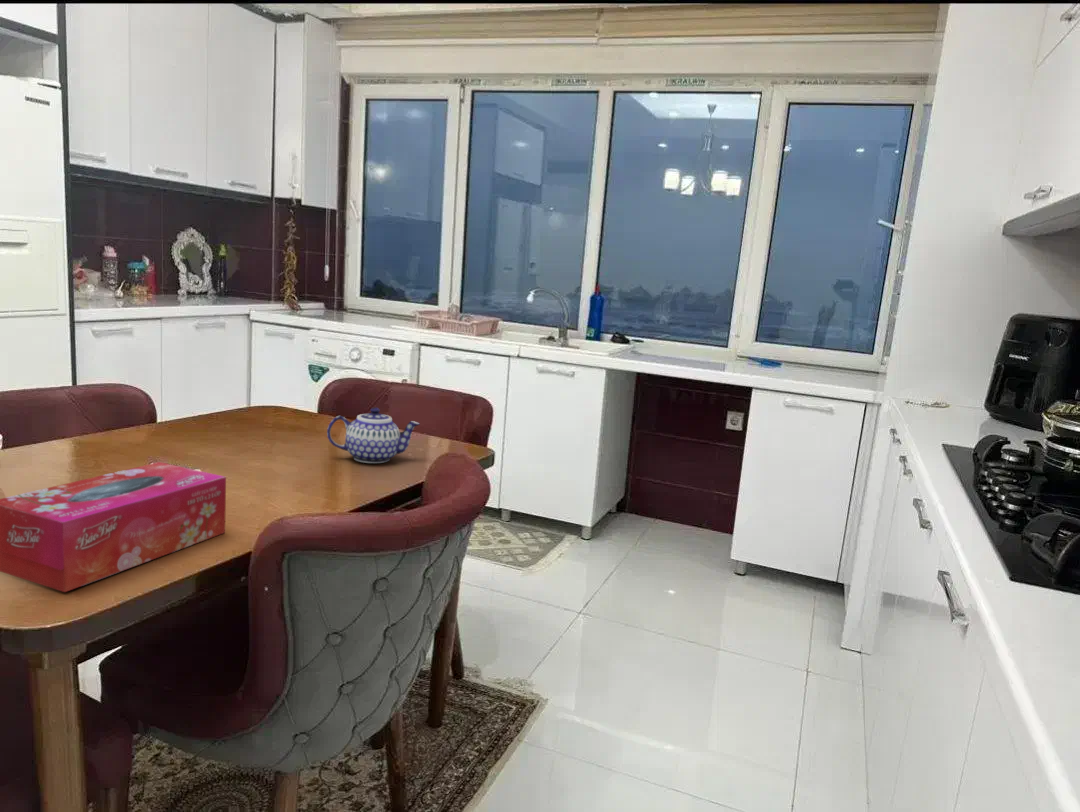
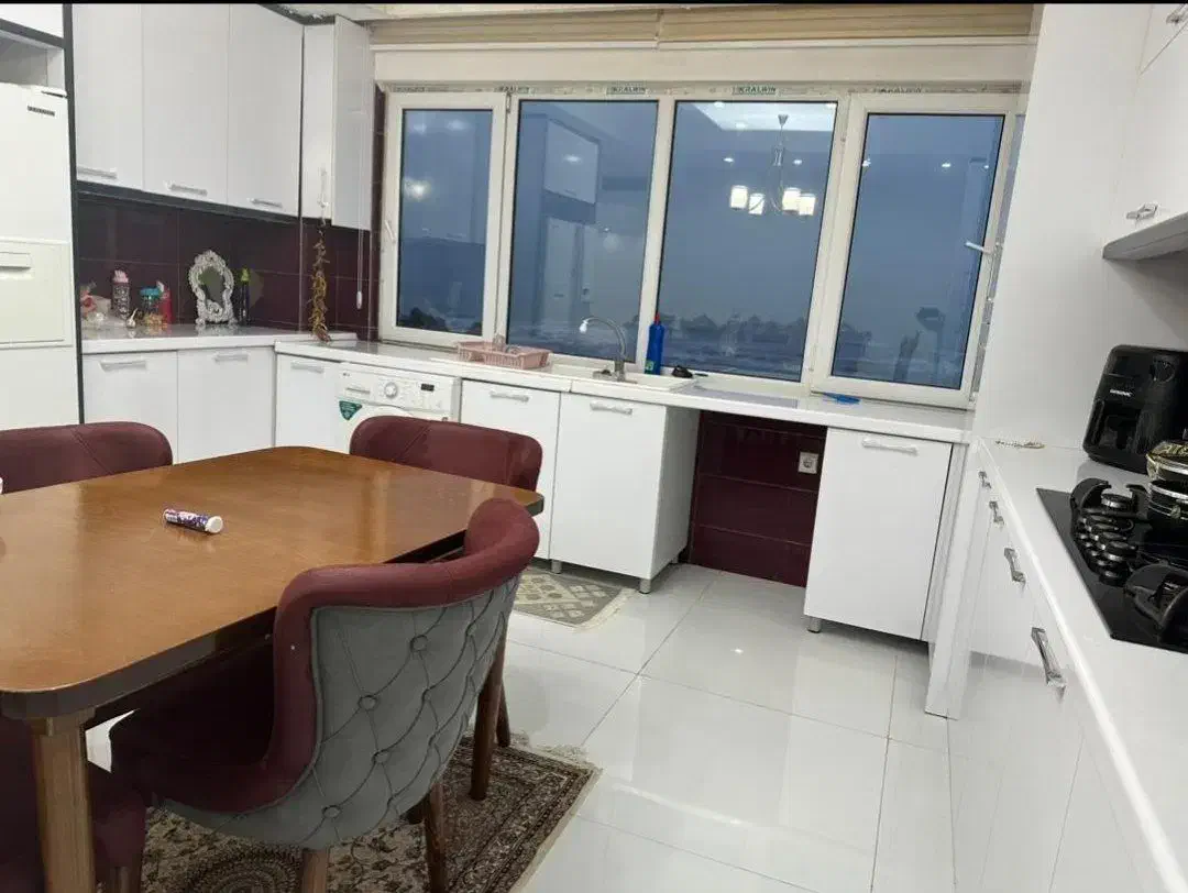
- teapot [326,407,421,464]
- tissue box [0,461,227,593]
